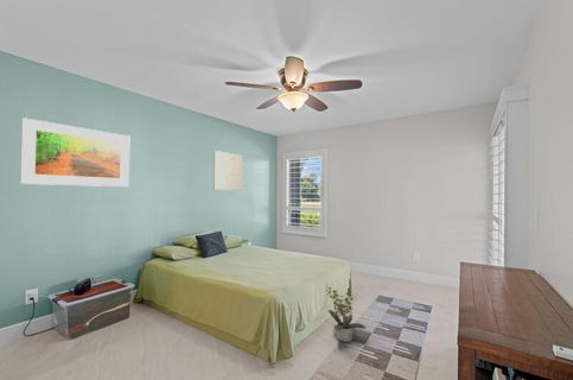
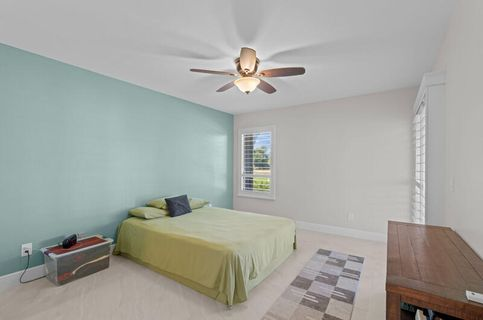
- wall art [212,150,244,191]
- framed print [19,116,130,188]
- potted plant [325,285,367,343]
